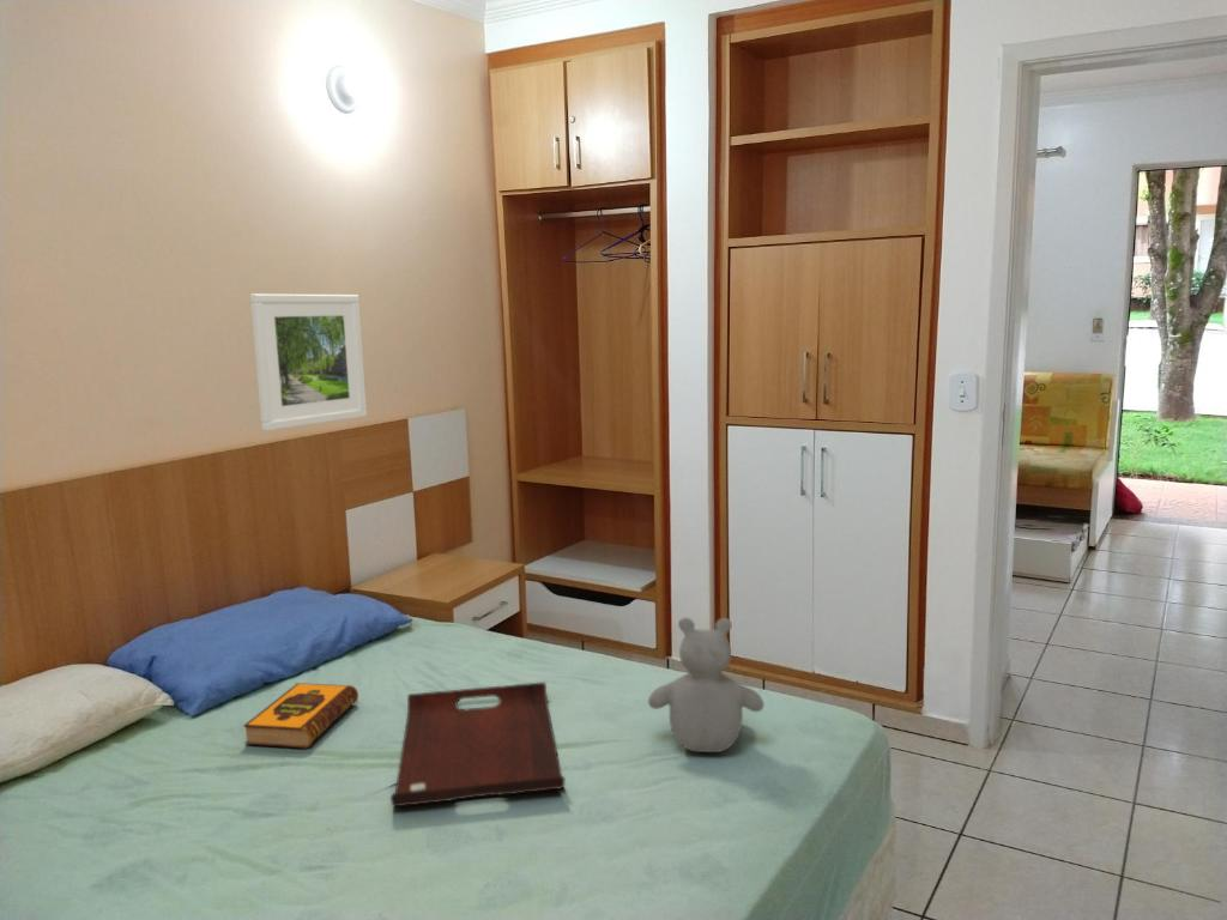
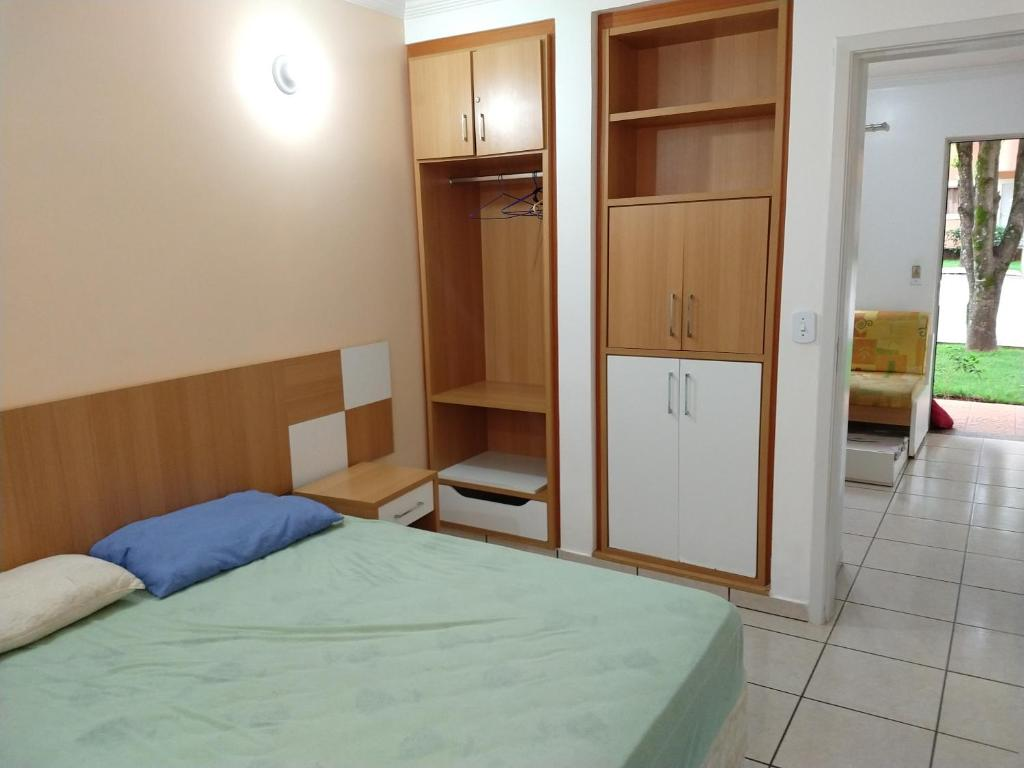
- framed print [249,292,368,431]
- serving tray [389,682,566,809]
- hardback book [242,682,359,750]
- teddy bear [647,616,766,753]
